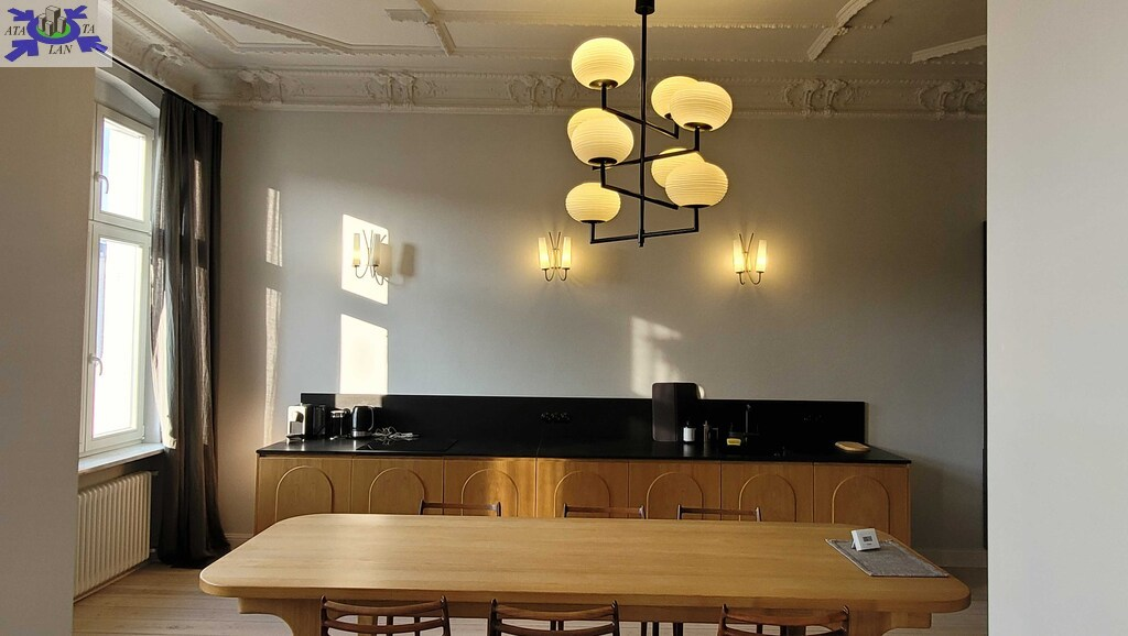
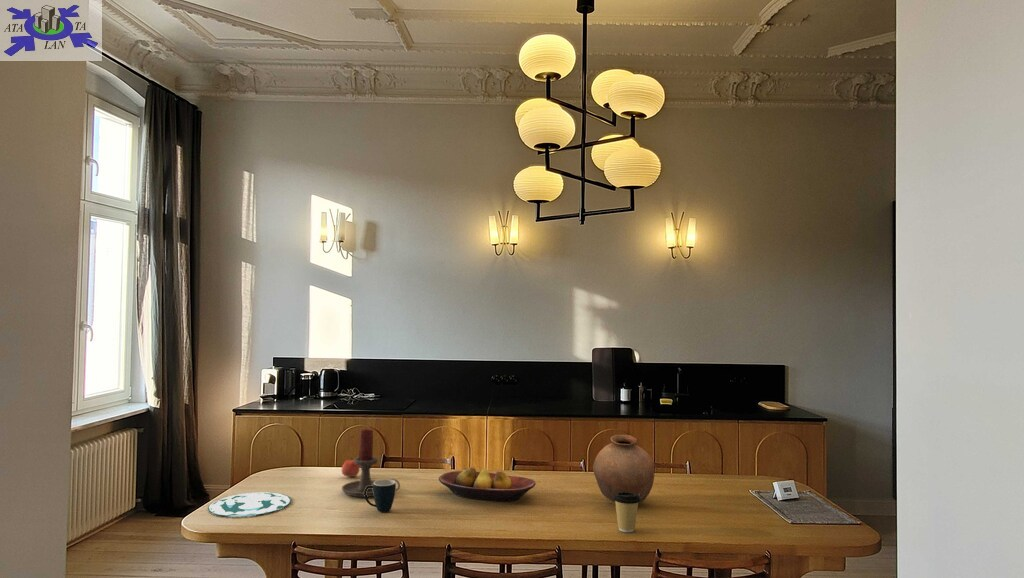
+ apple [341,457,361,478]
+ candle holder [341,428,401,498]
+ mug [364,478,397,513]
+ plate [207,491,292,517]
+ pottery [592,434,656,503]
+ coffee cup [613,492,641,533]
+ fruit bowl [438,466,537,503]
